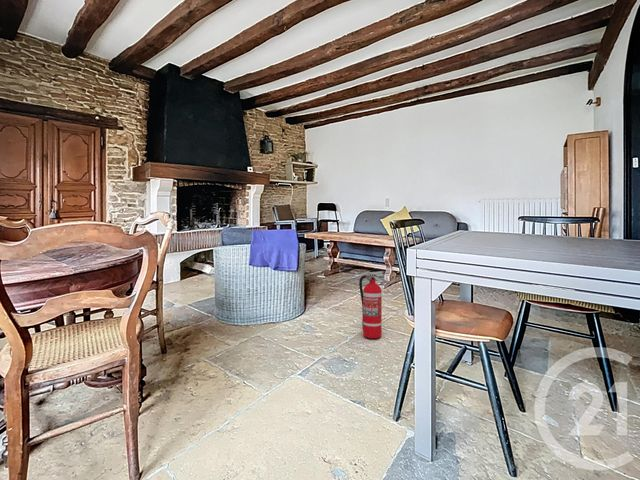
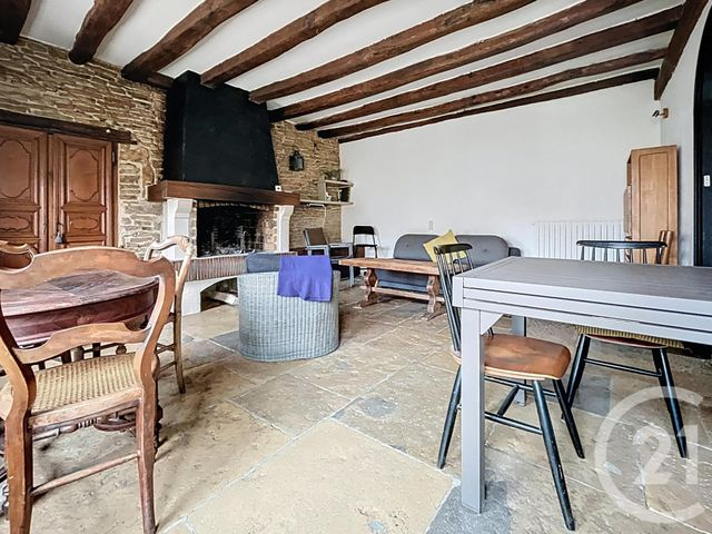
- fire extinguisher [358,270,386,339]
